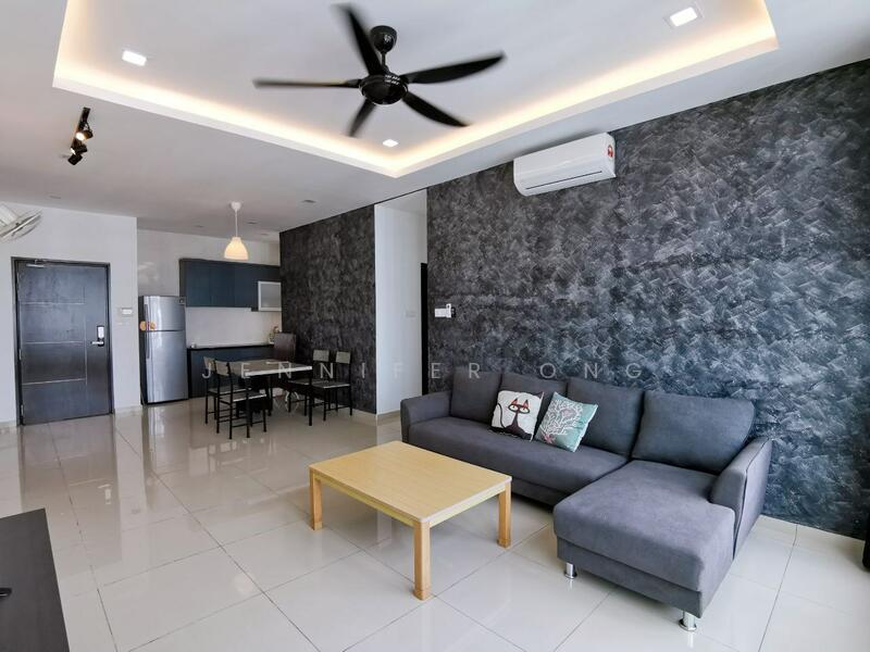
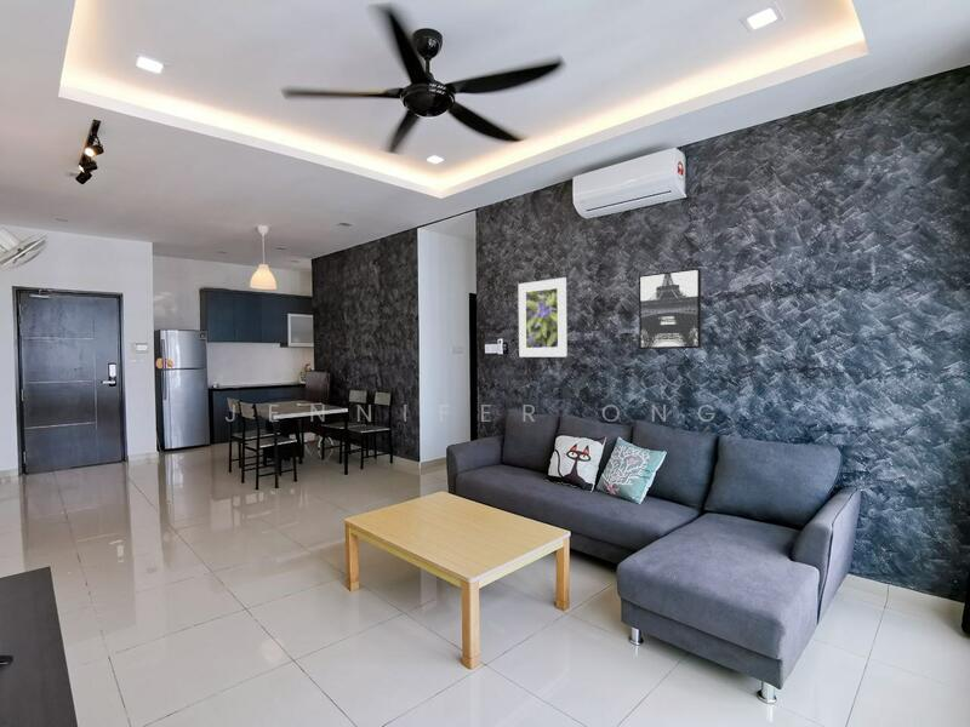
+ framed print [518,276,567,357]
+ wall art [638,268,702,350]
